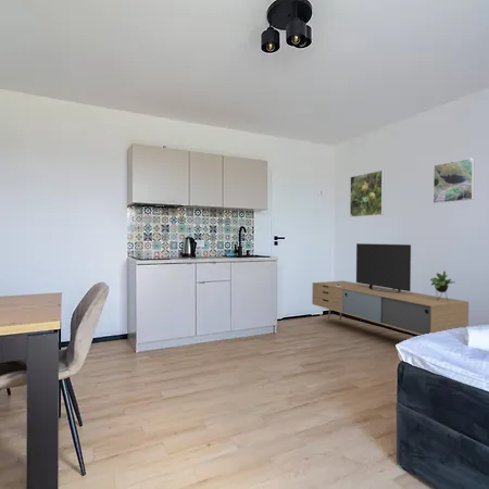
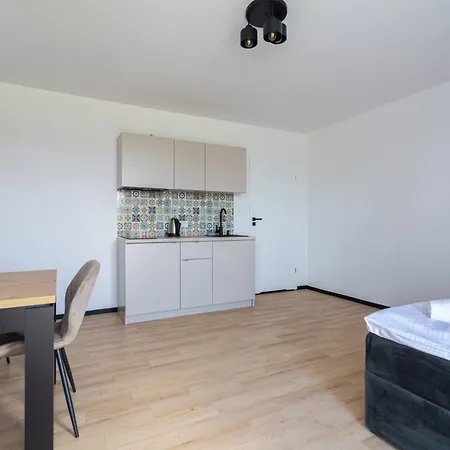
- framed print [432,156,476,204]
- media console [311,242,469,336]
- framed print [349,170,385,218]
